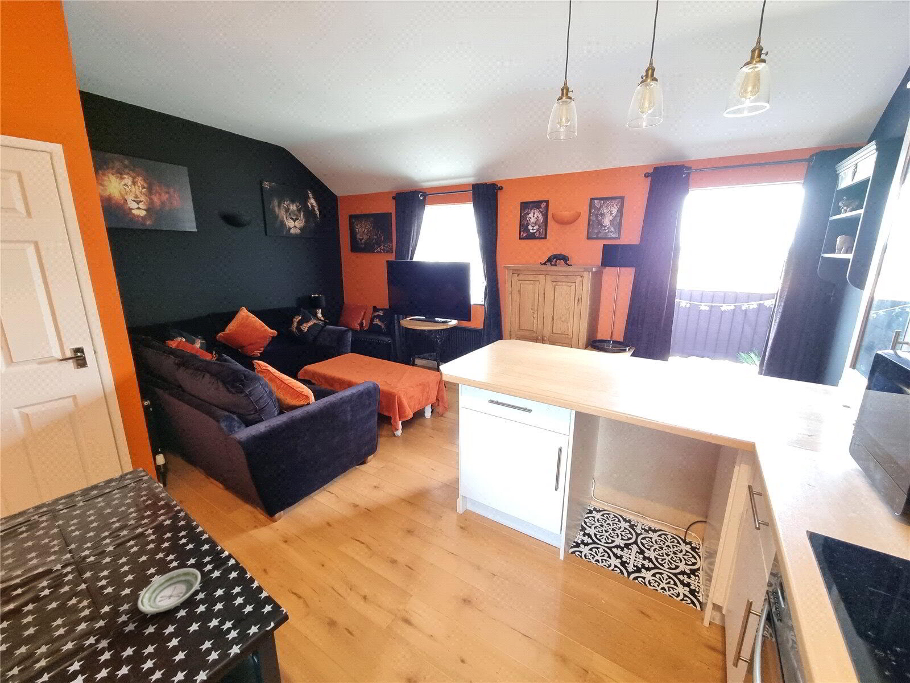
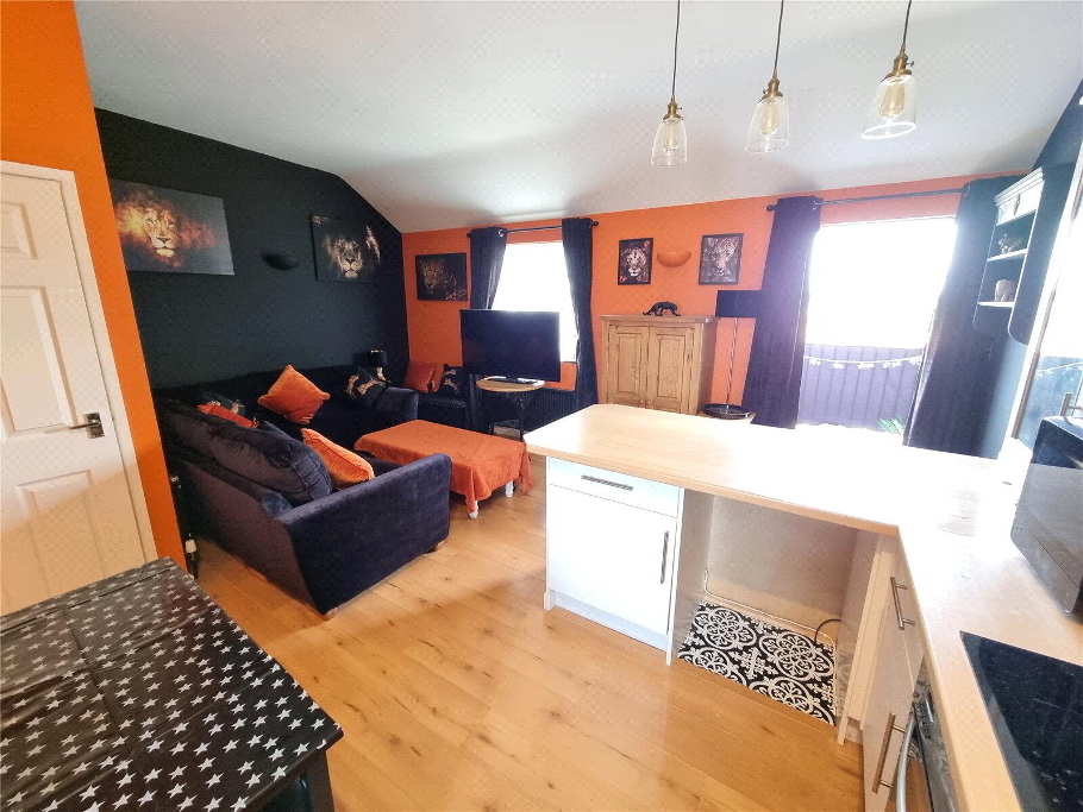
- saucer [137,567,202,614]
